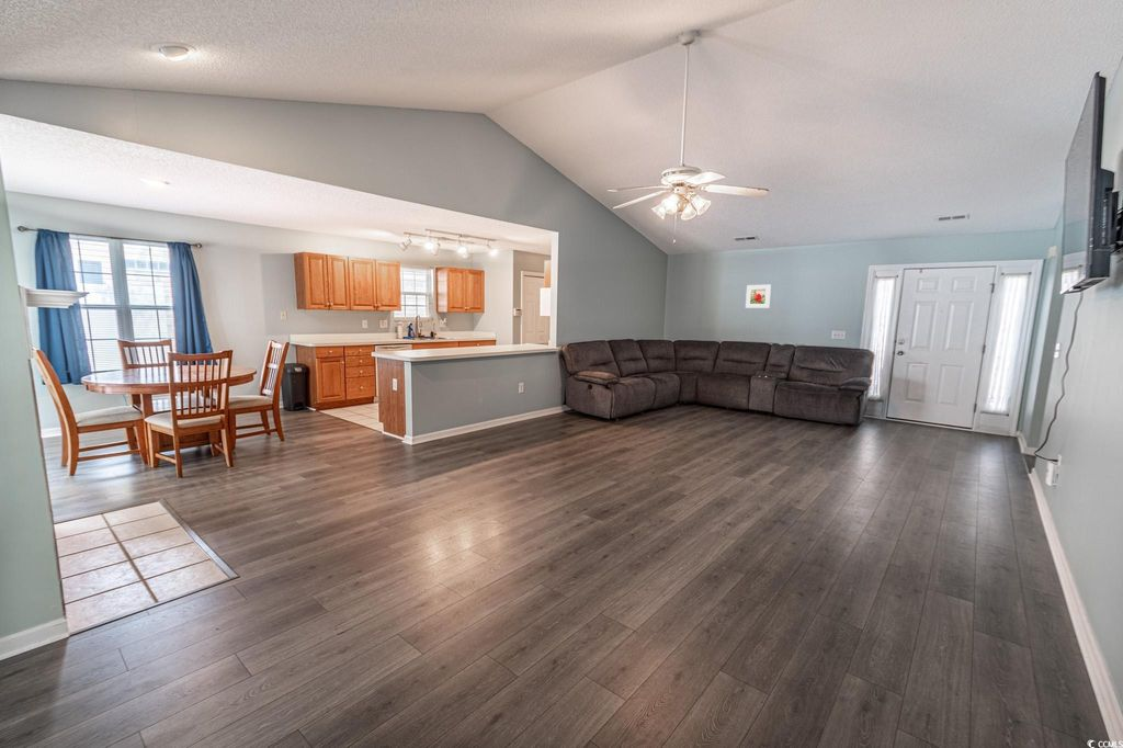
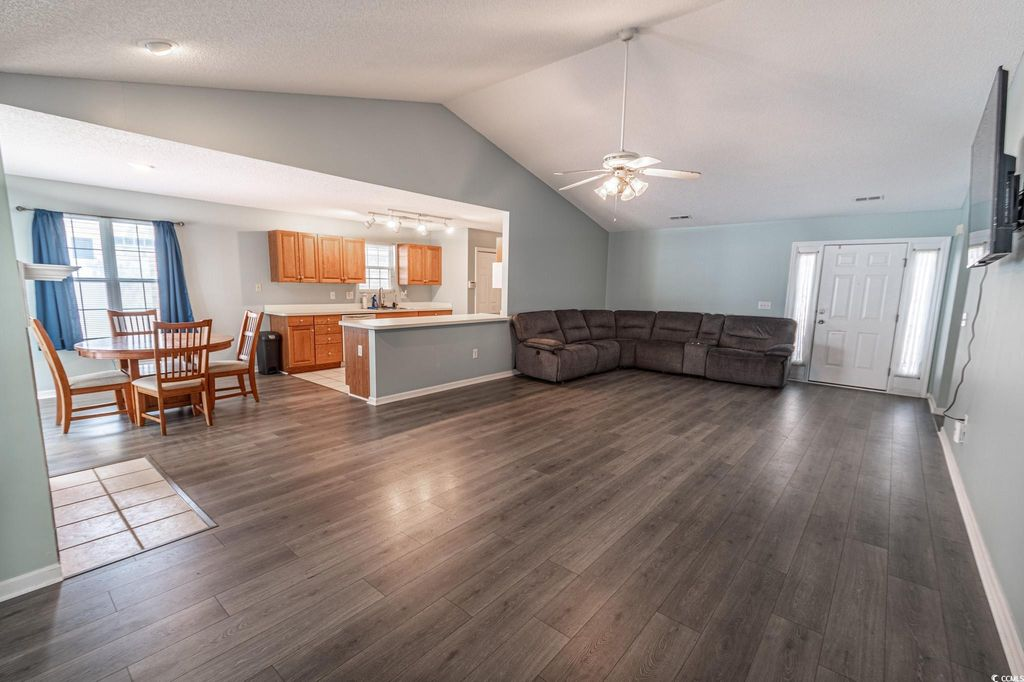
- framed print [745,284,772,309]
